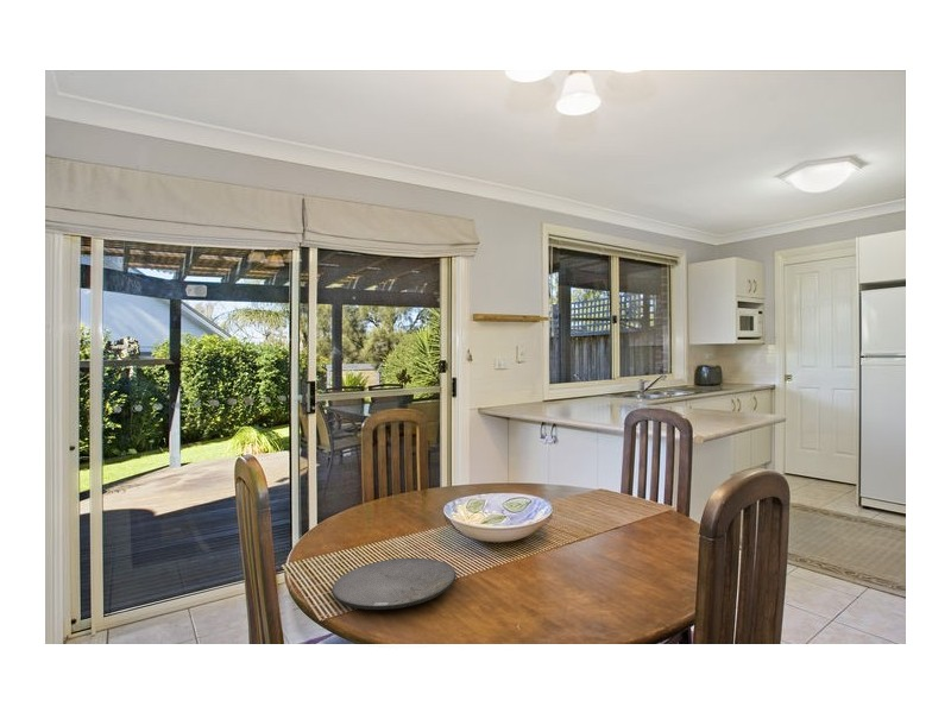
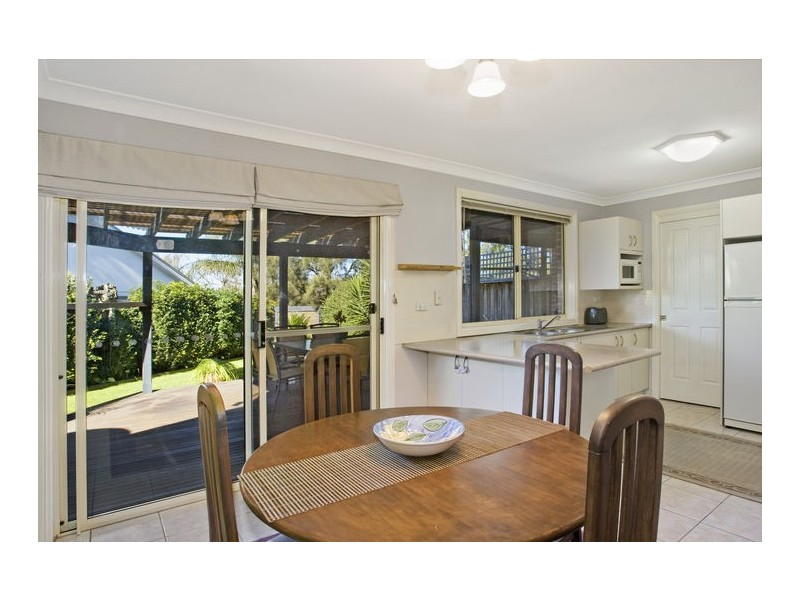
- plate [332,557,458,611]
